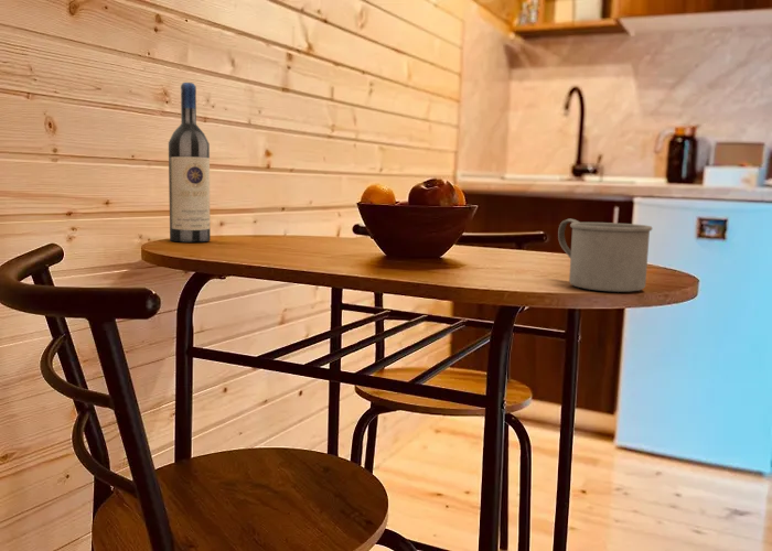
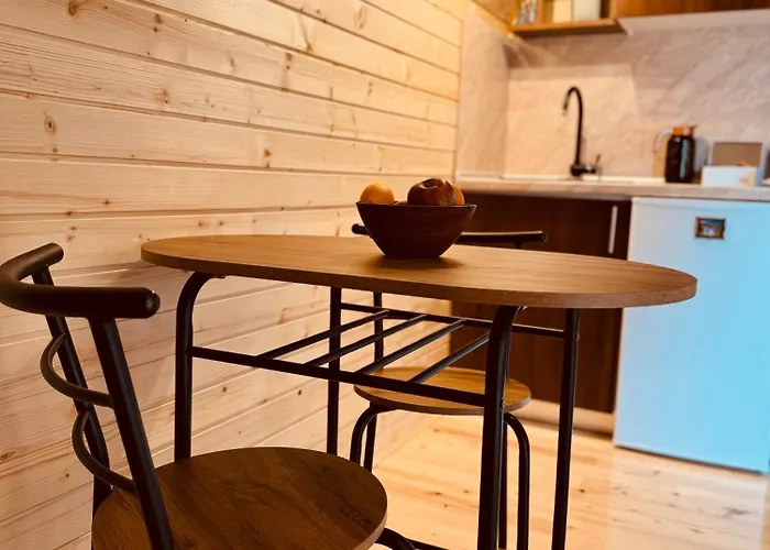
- wine bottle [168,82,212,242]
- mug [557,218,653,293]
